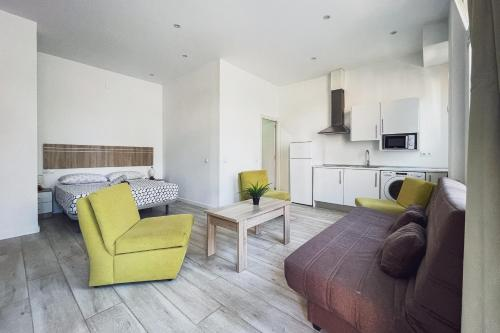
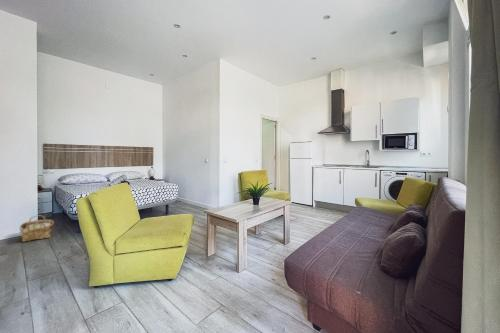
+ woven basket [19,214,55,243]
